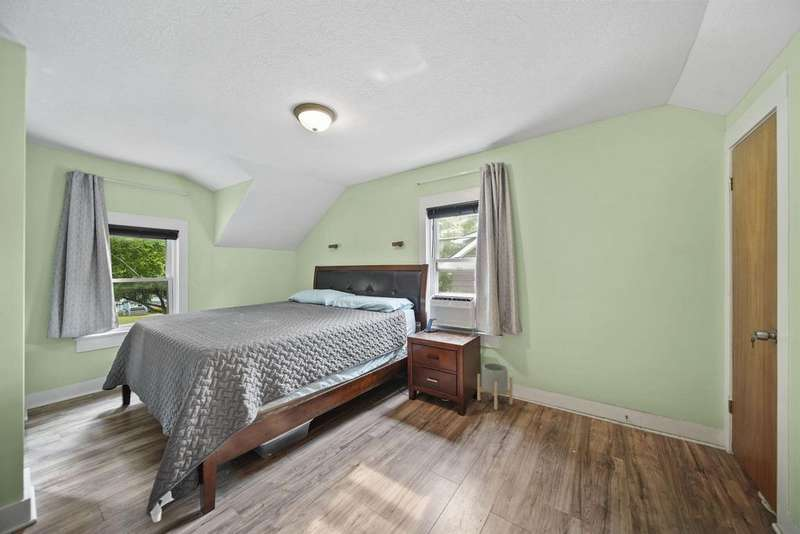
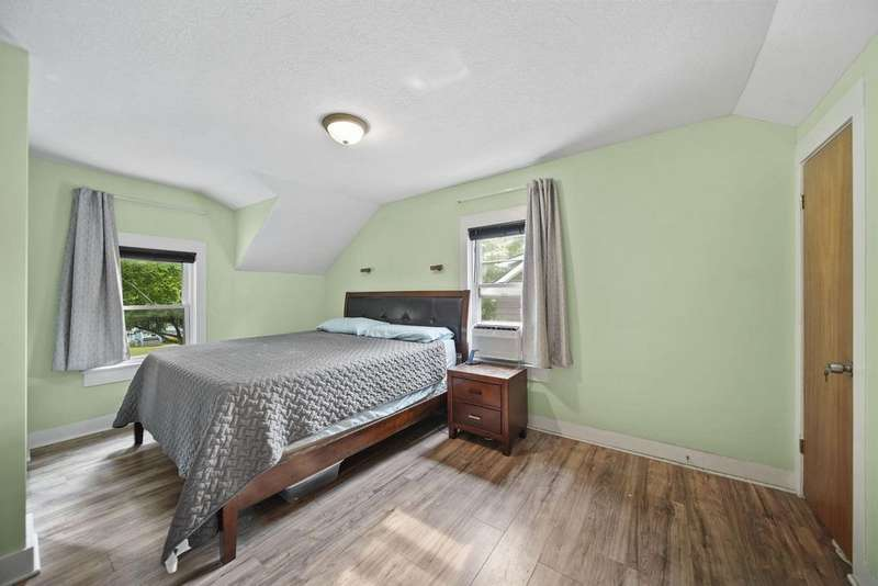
- planter [477,362,514,411]
